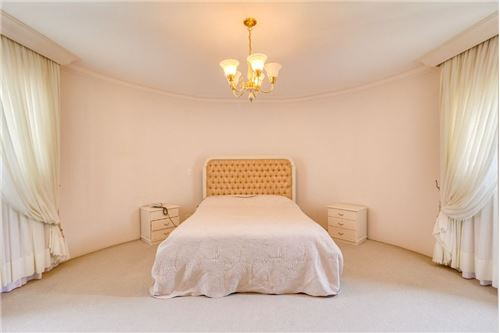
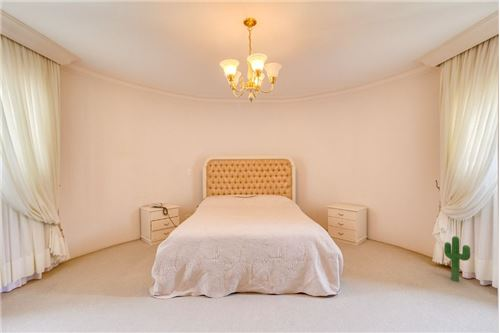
+ decorative plant [443,236,471,282]
